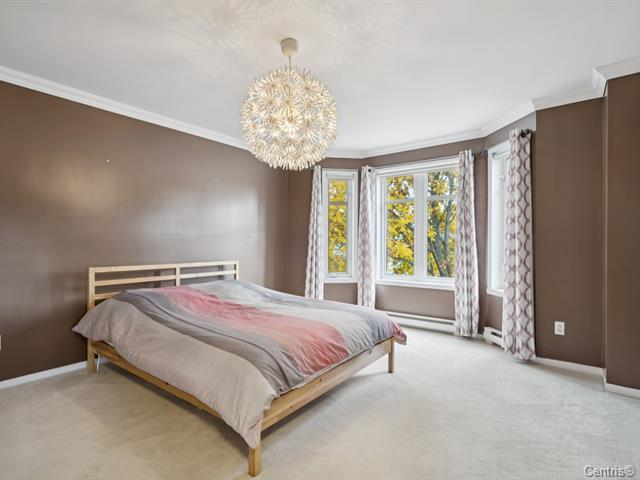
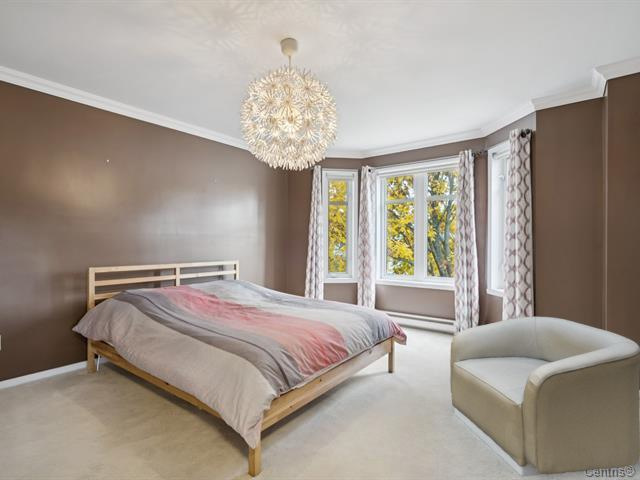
+ armchair [449,315,640,477]
